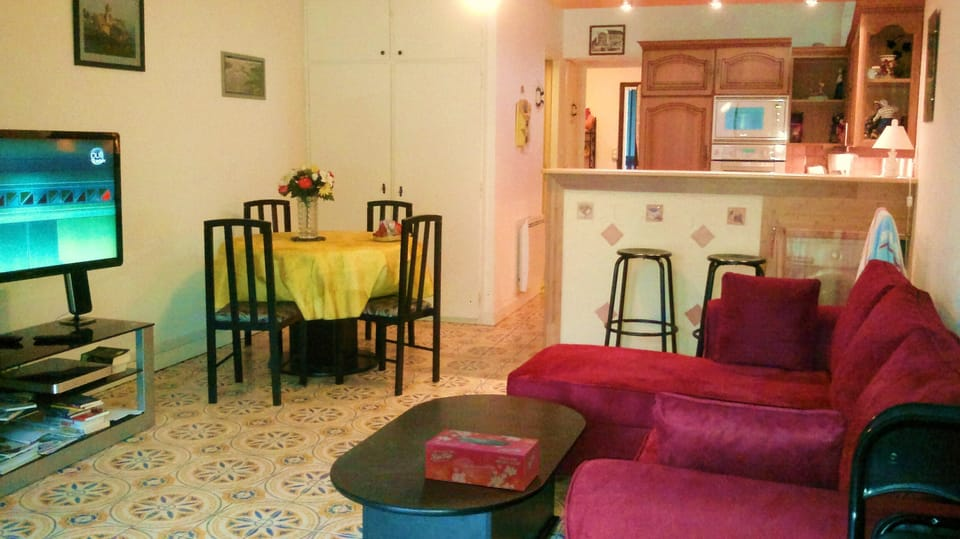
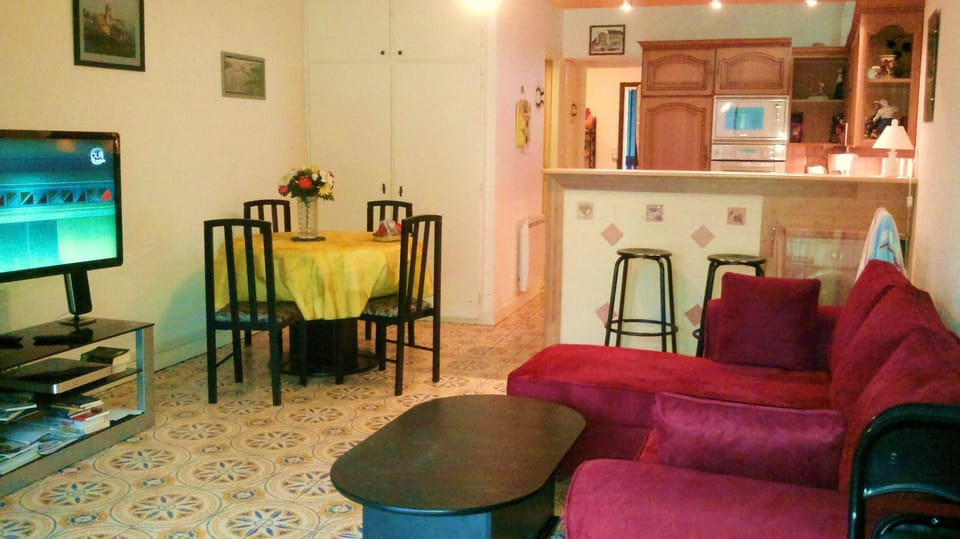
- tissue box [424,428,540,492]
